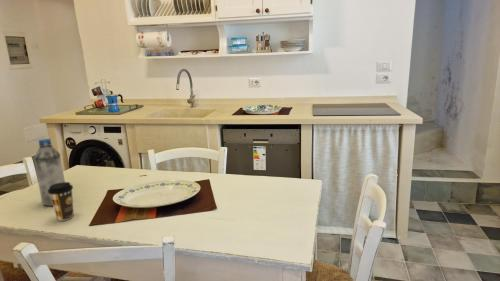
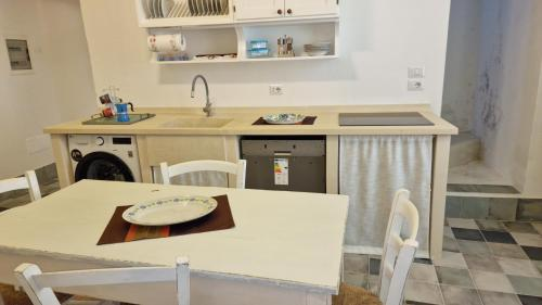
- water bottle [33,138,66,207]
- coffee cup [48,181,74,222]
